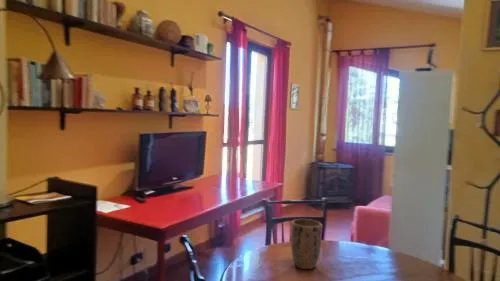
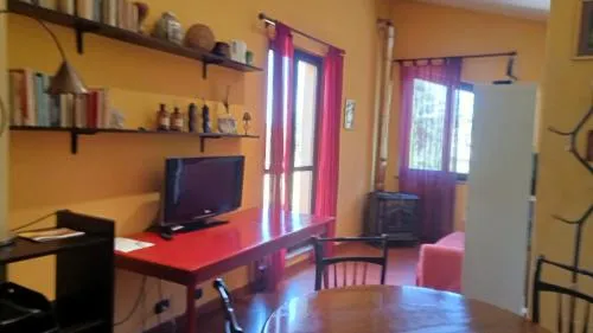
- plant pot [290,218,323,270]
